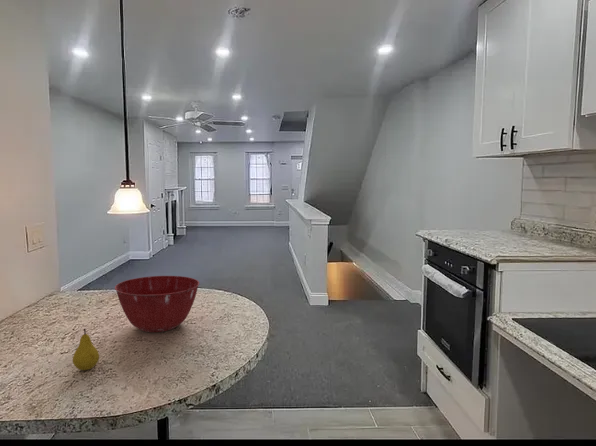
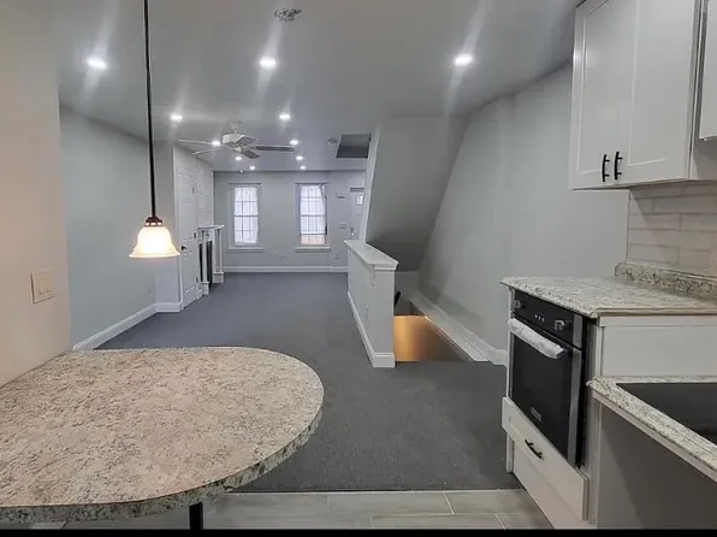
- mixing bowl [114,275,200,333]
- fruit [72,328,100,371]
